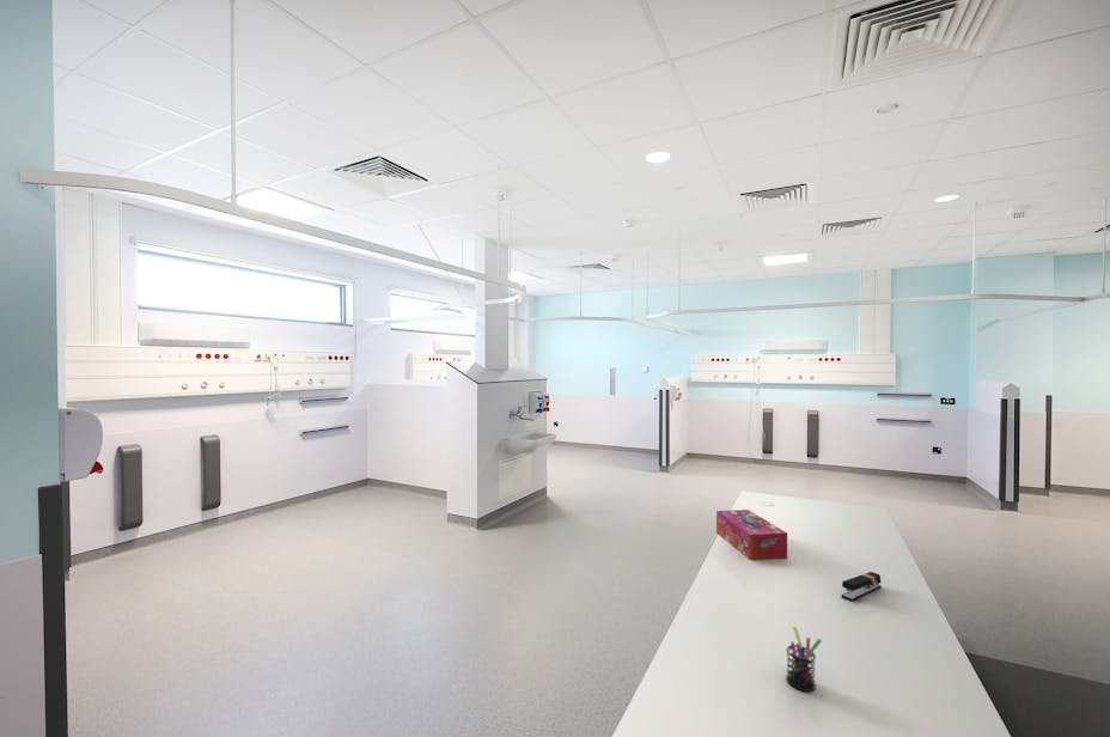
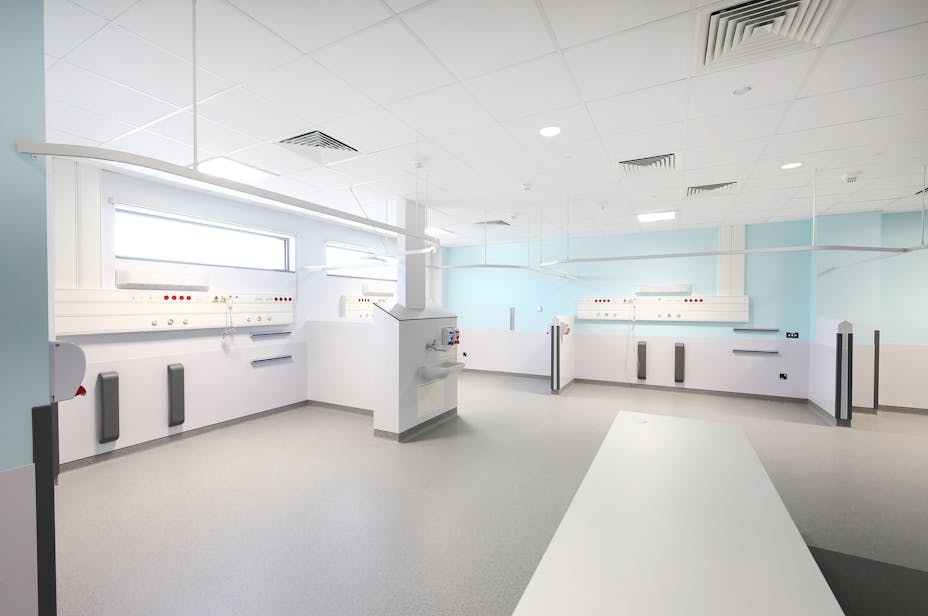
- pen holder [785,626,823,693]
- stapler [841,571,883,602]
- tissue box [715,508,788,561]
